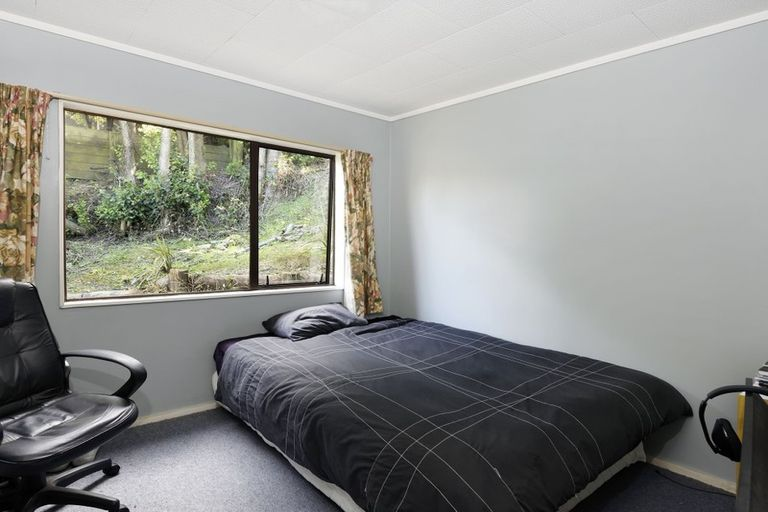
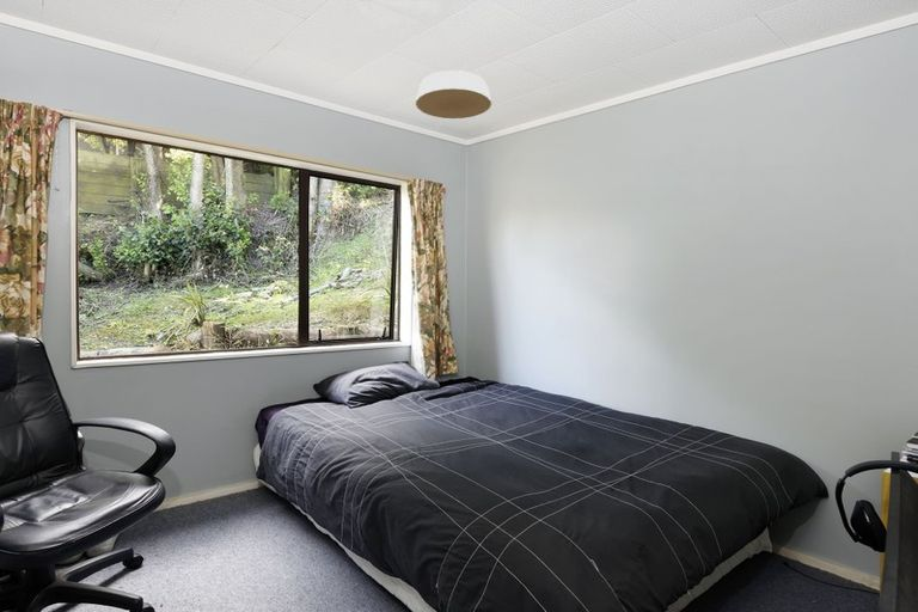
+ ceiling light [415,69,492,121]
